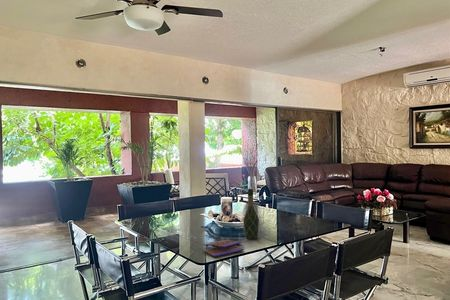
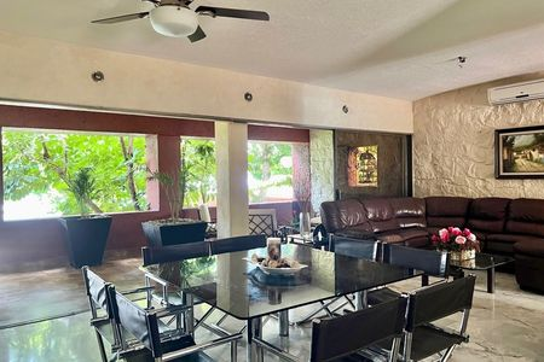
- wine bottle [242,188,260,240]
- book [202,239,245,258]
